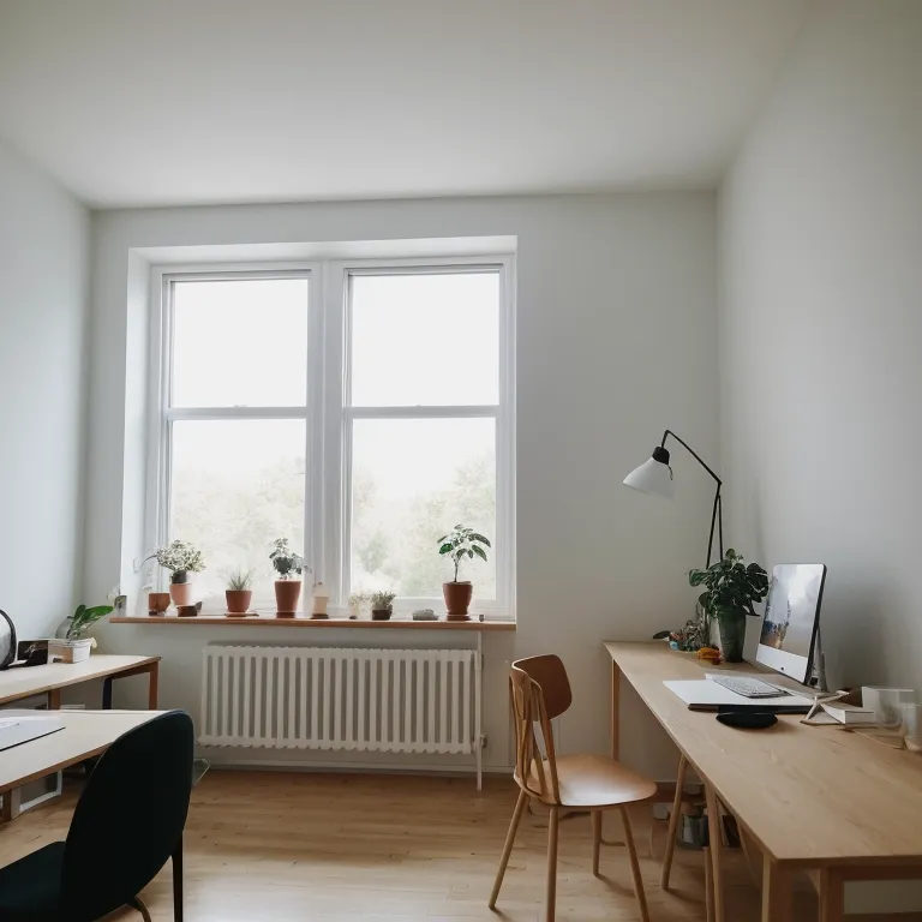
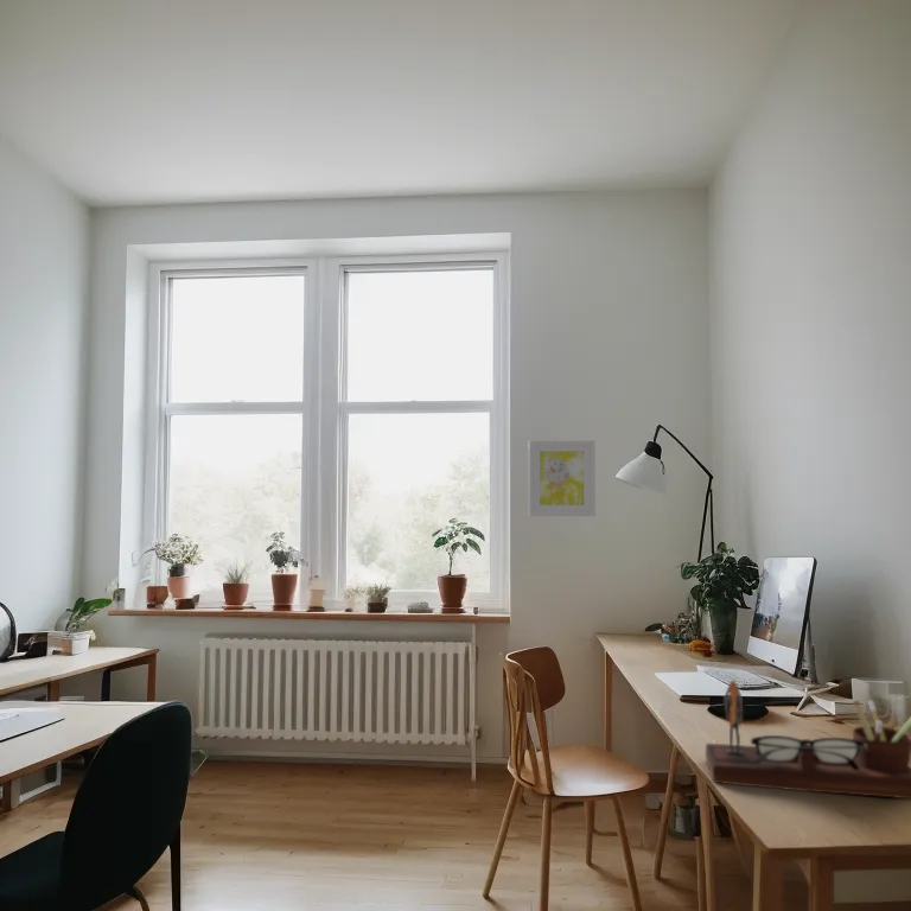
+ desk organizer [705,679,911,799]
+ wall art [528,439,597,517]
